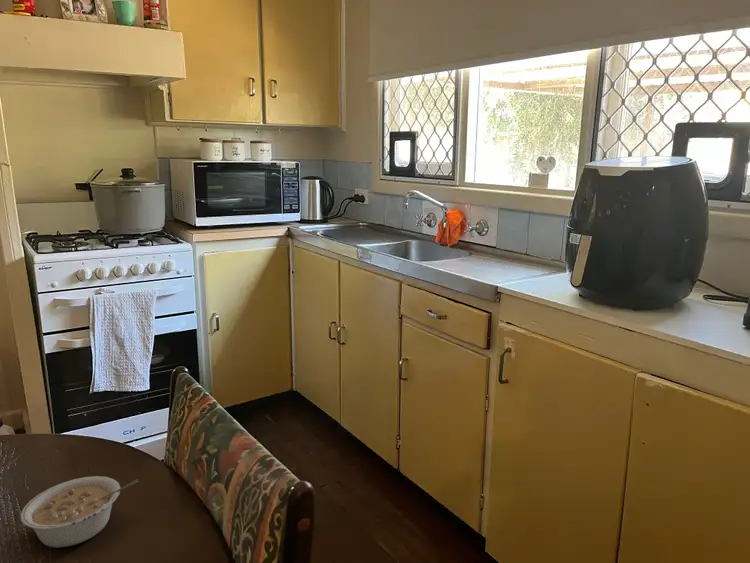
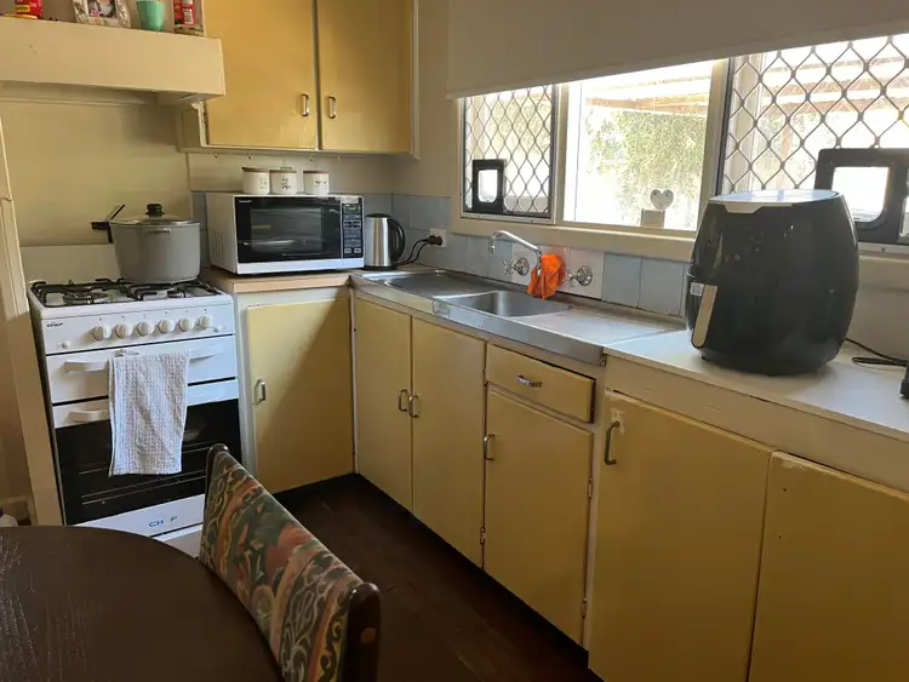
- legume [20,475,140,549]
